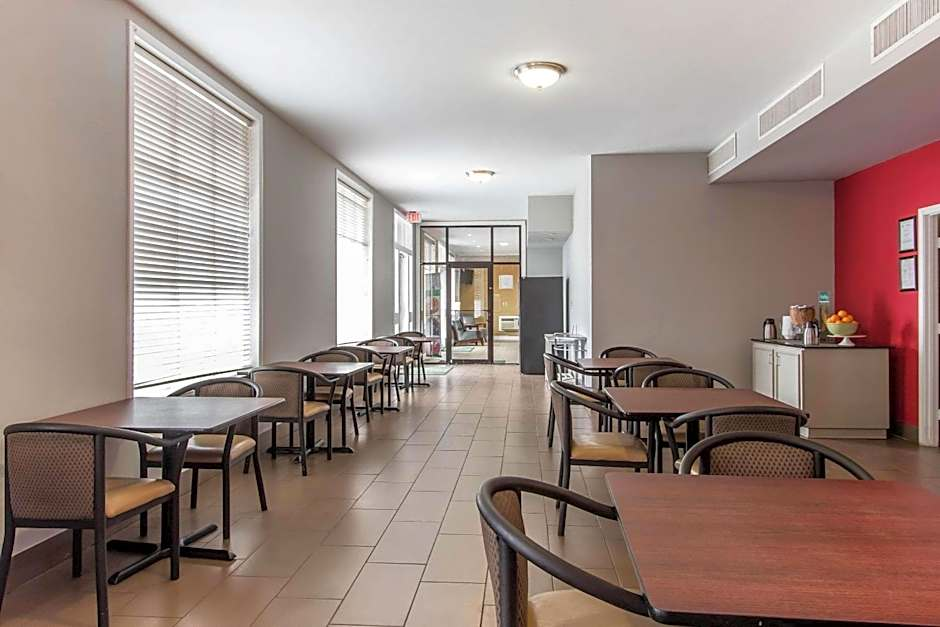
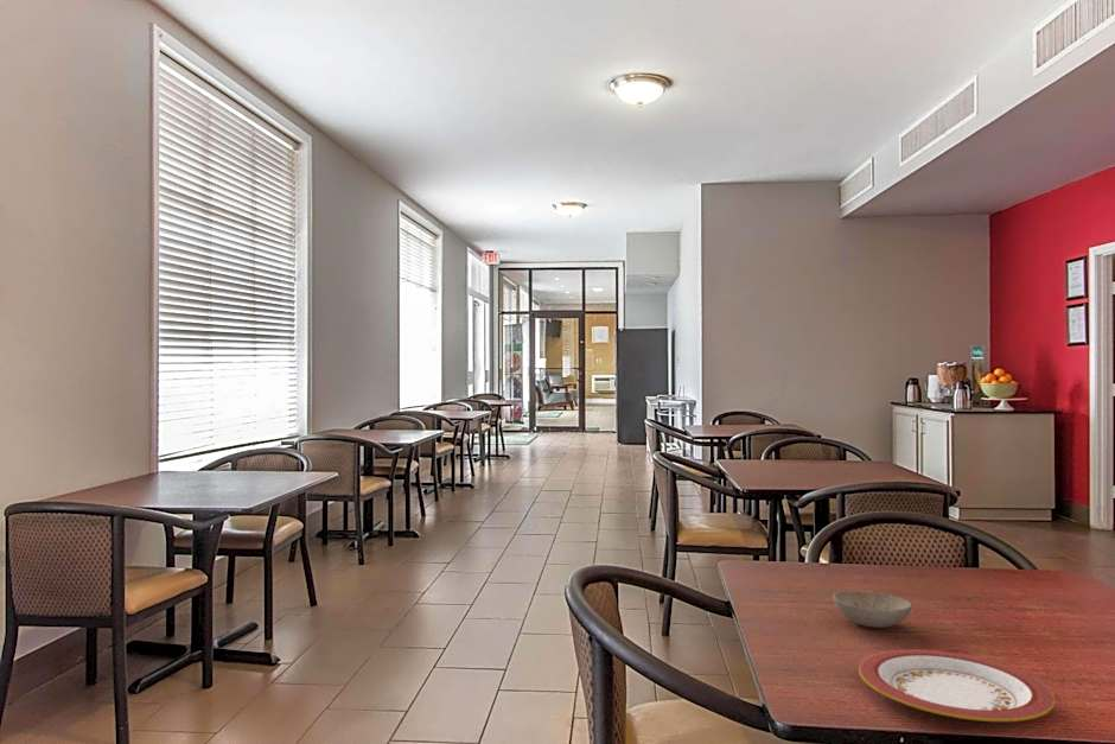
+ bowl [832,590,913,629]
+ plate [858,648,1057,723]
